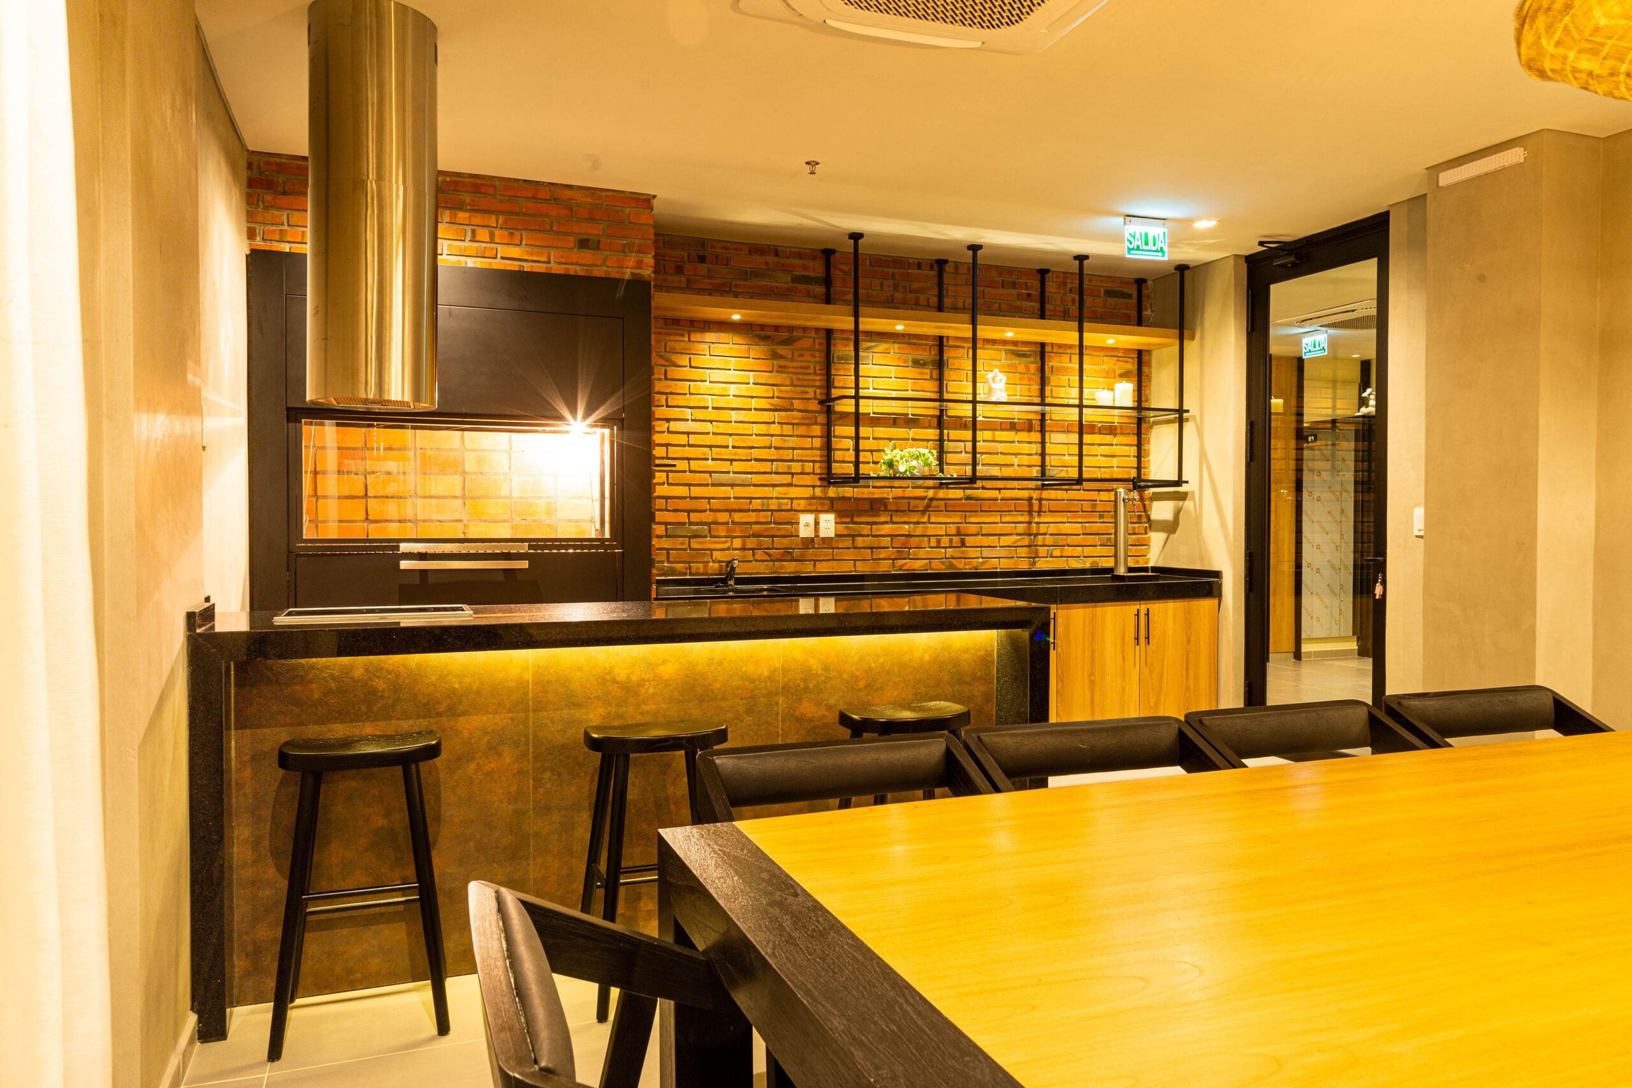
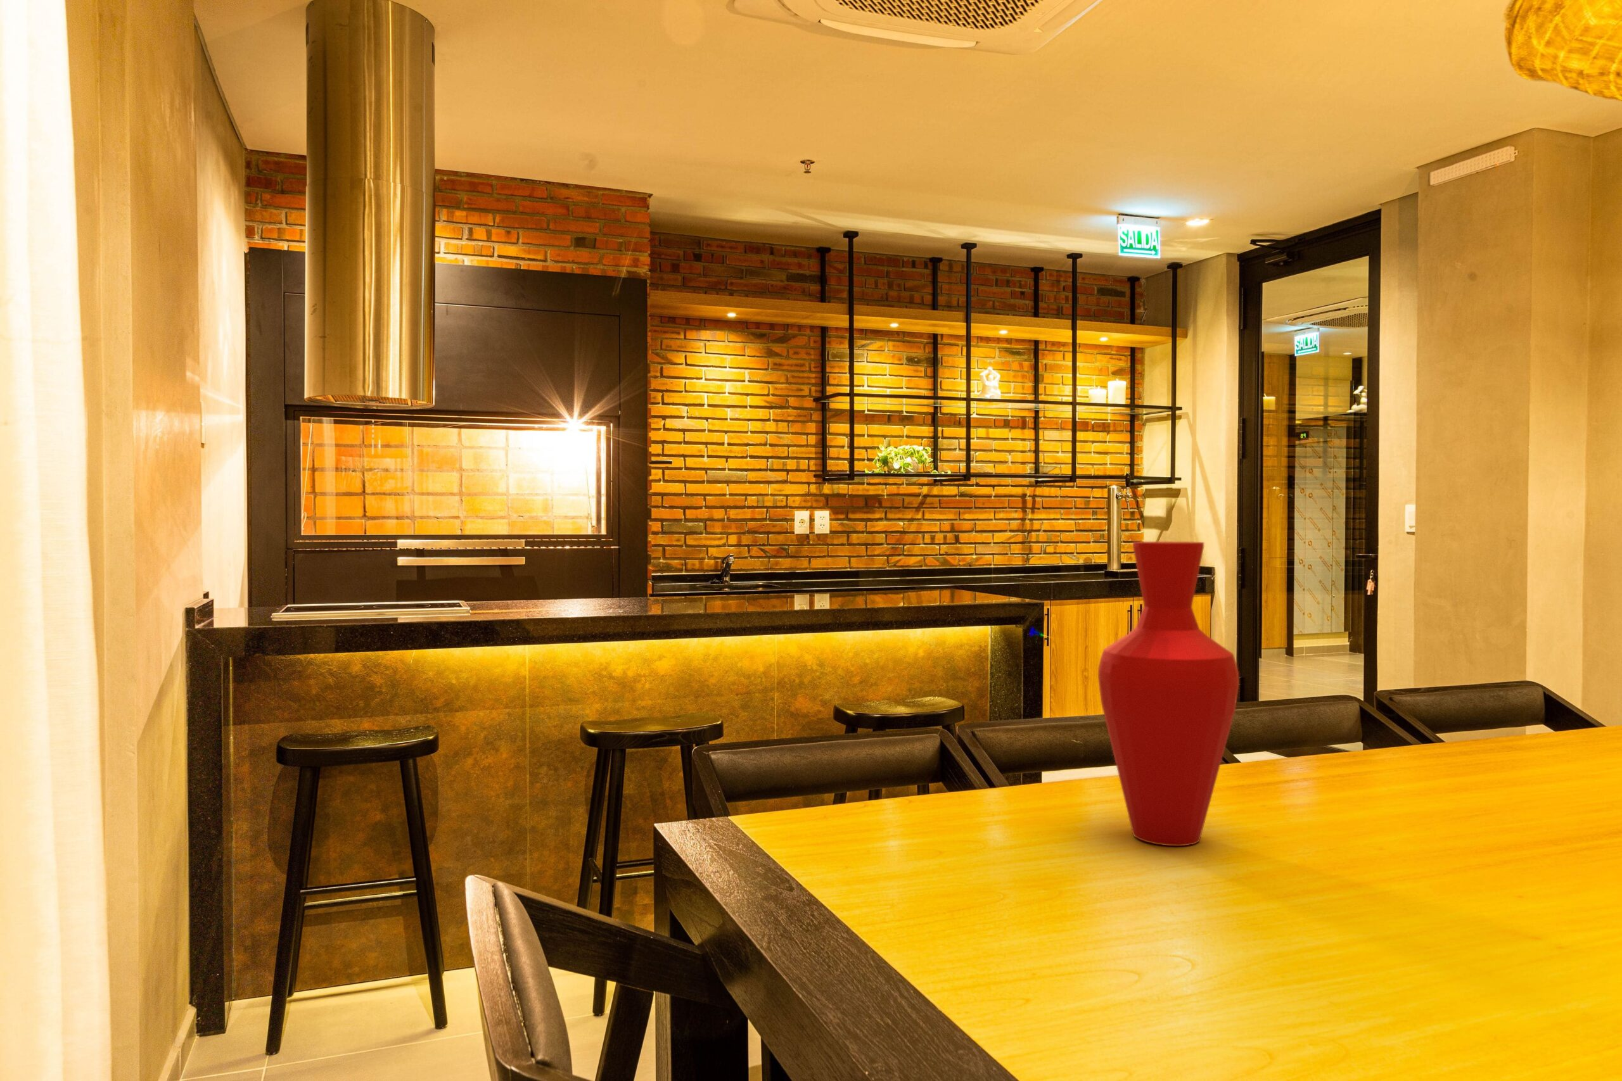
+ vase [1097,540,1239,847]
